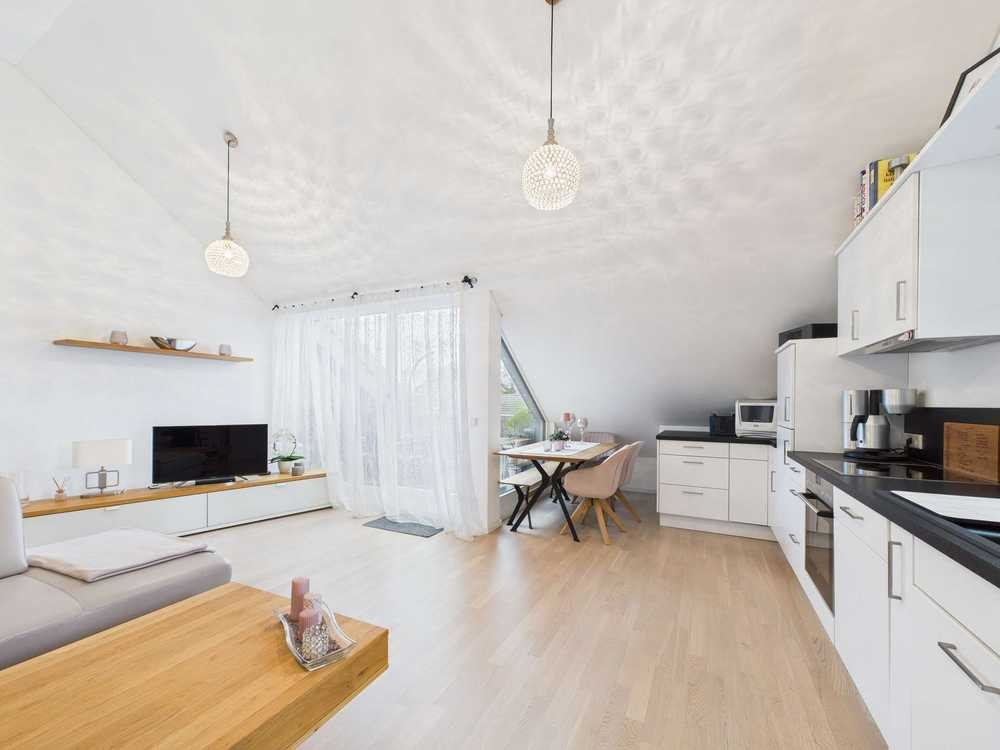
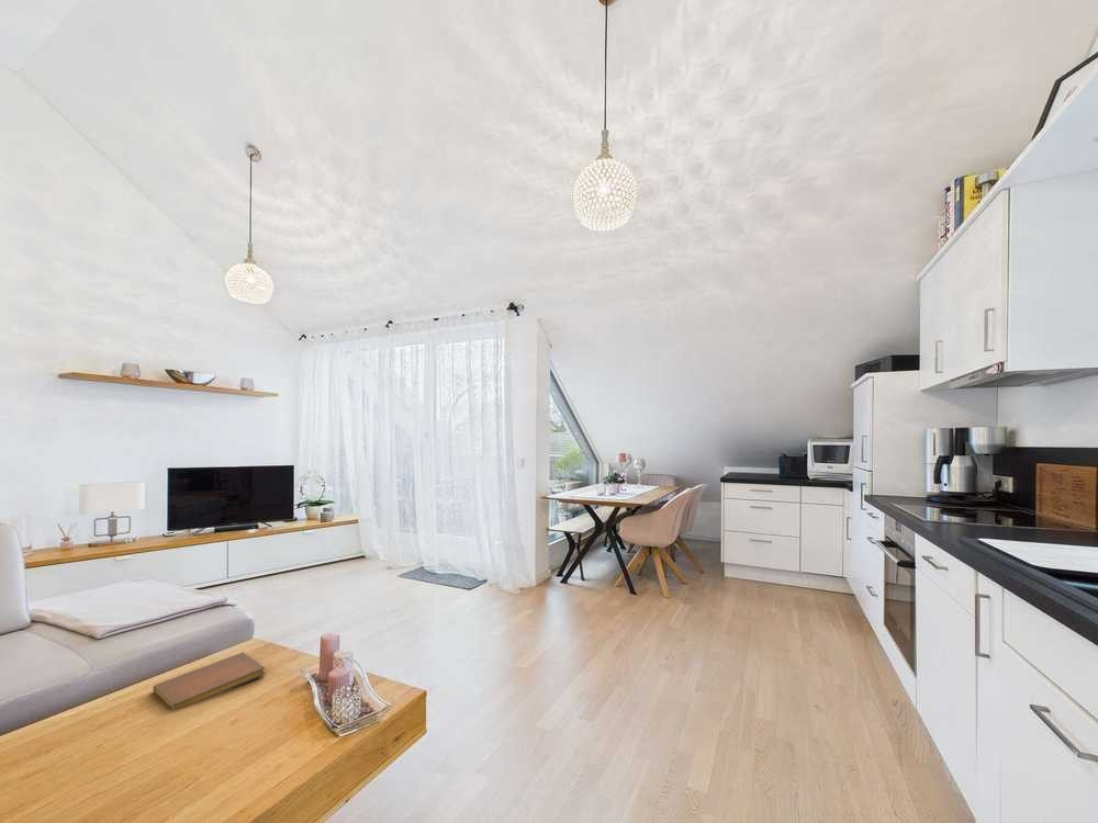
+ notebook [152,651,267,710]
